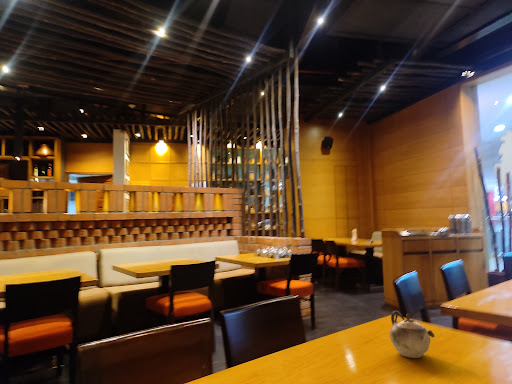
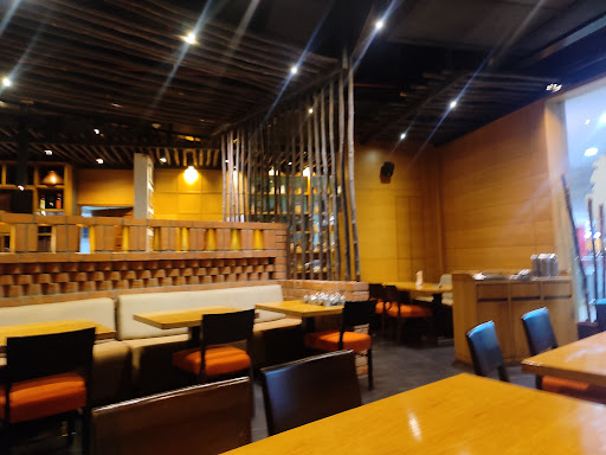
- teapot [389,310,435,359]
